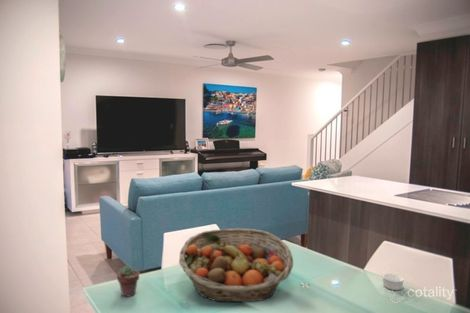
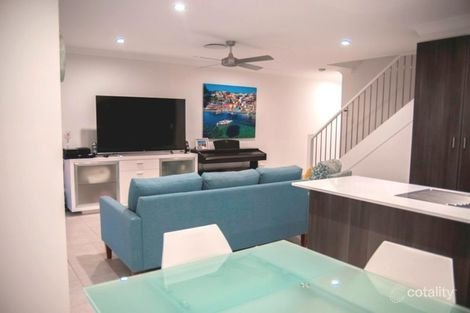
- ramekin [381,273,405,291]
- fruit basket [178,227,294,303]
- potted succulent [116,264,140,298]
